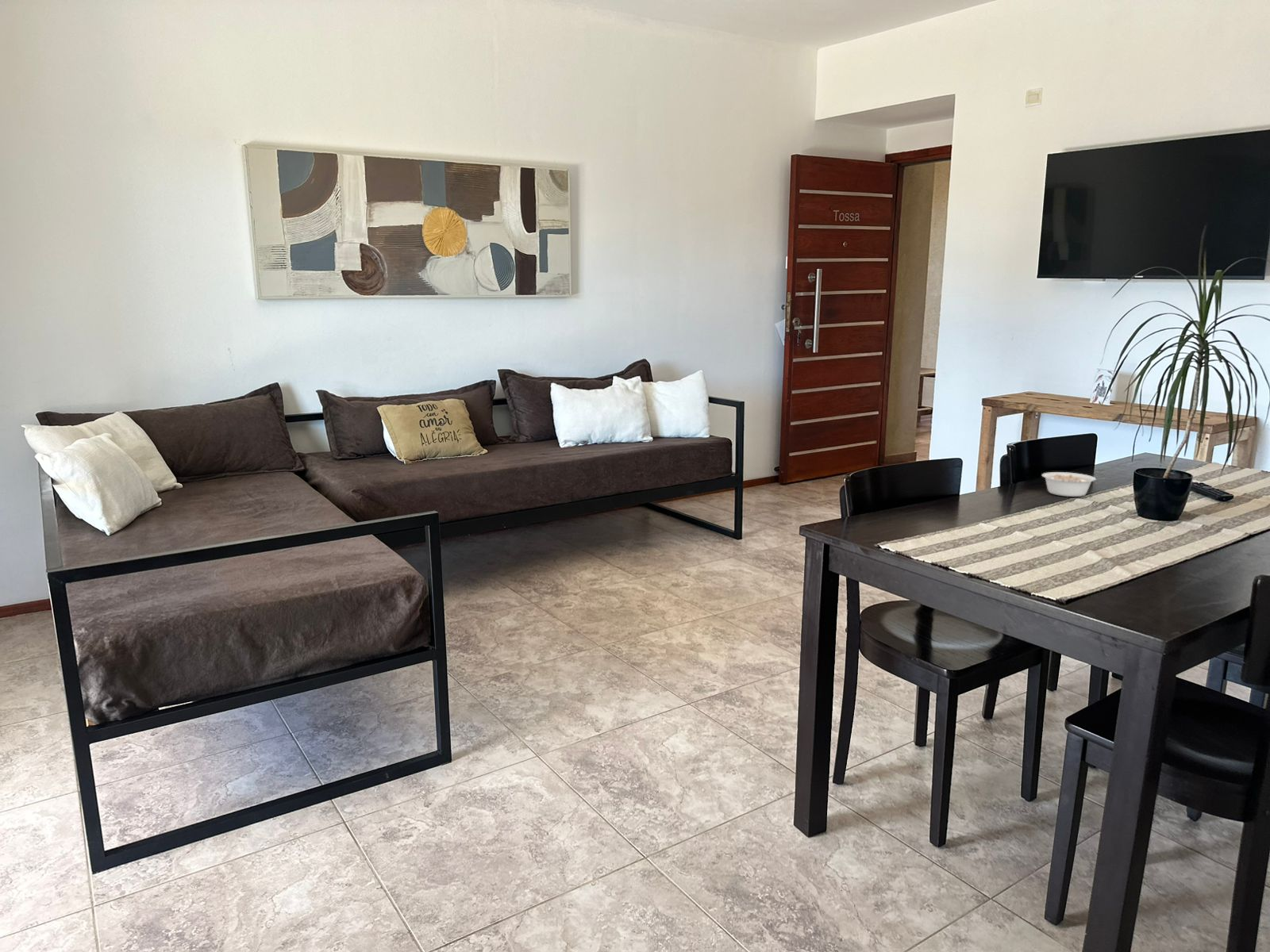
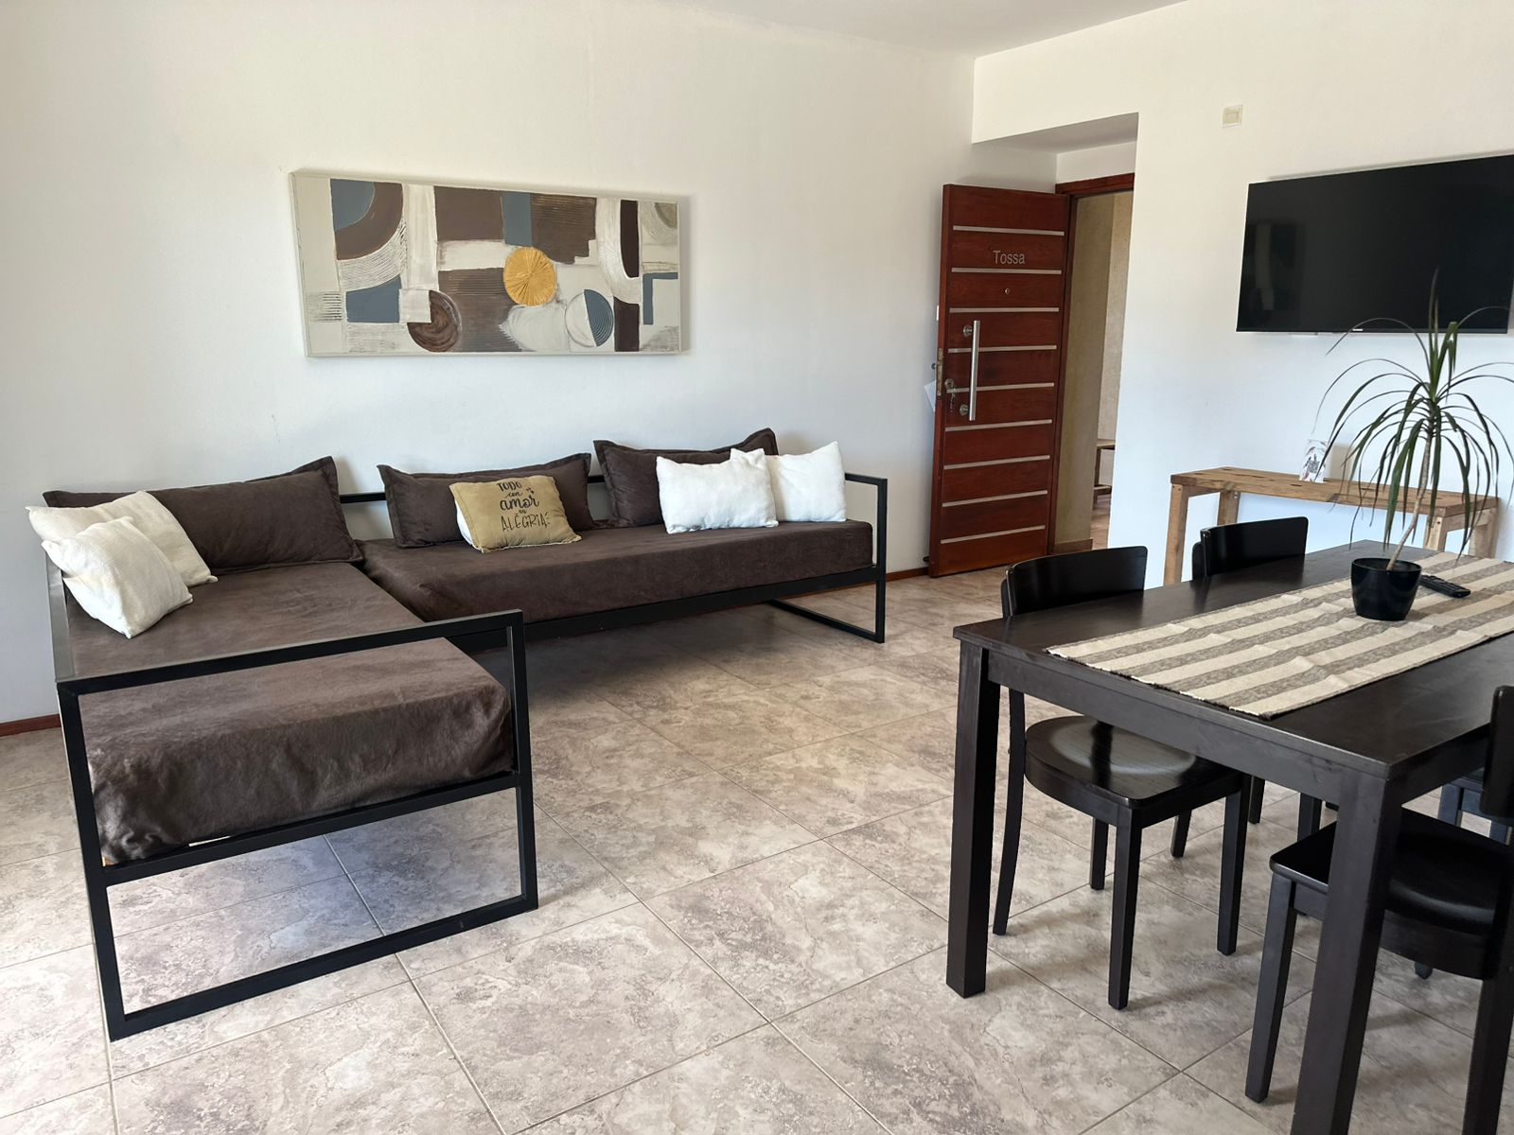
- legume [1041,471,1106,497]
